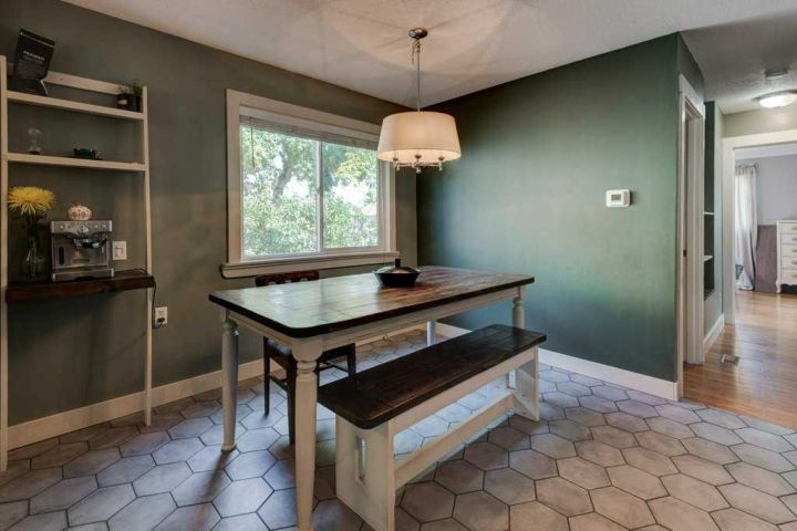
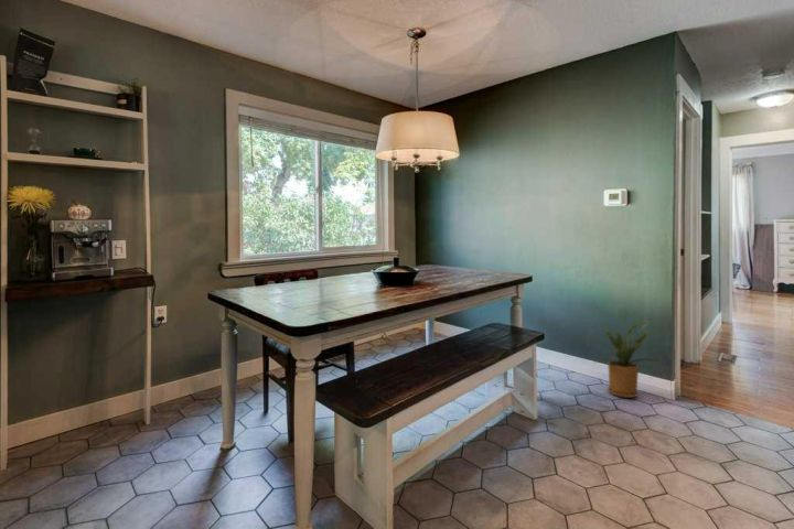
+ house plant [586,319,662,399]
